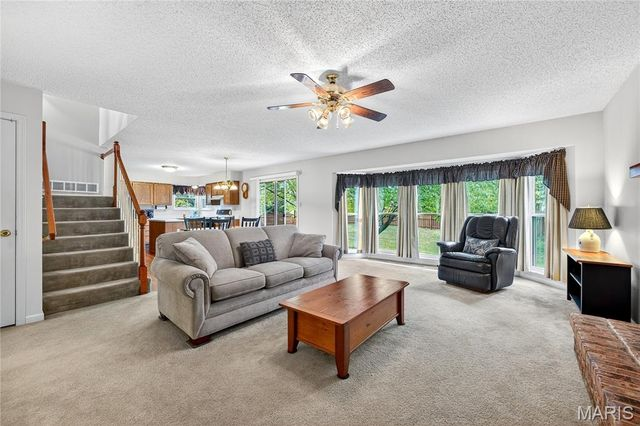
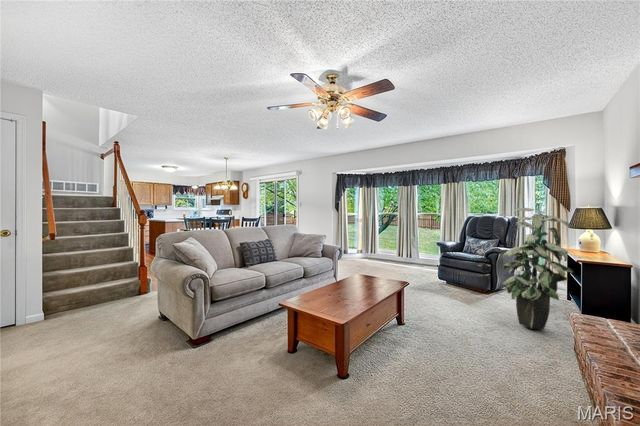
+ indoor plant [496,207,574,330]
